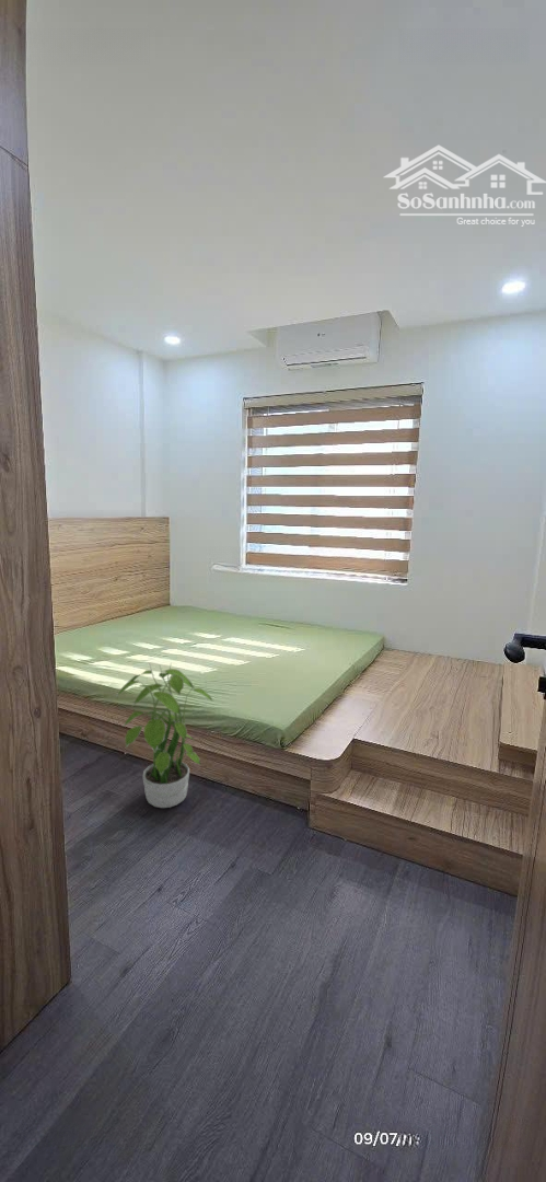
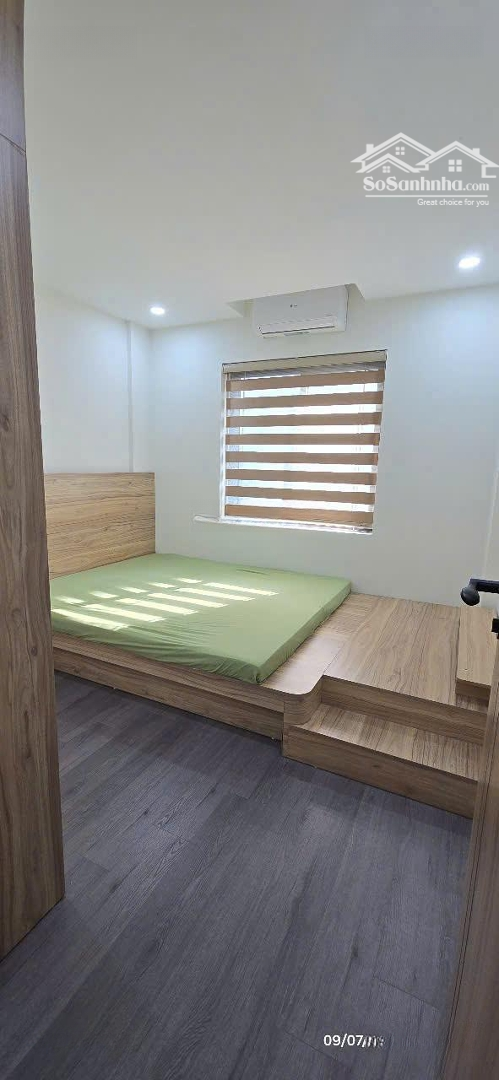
- potted plant [115,661,214,809]
